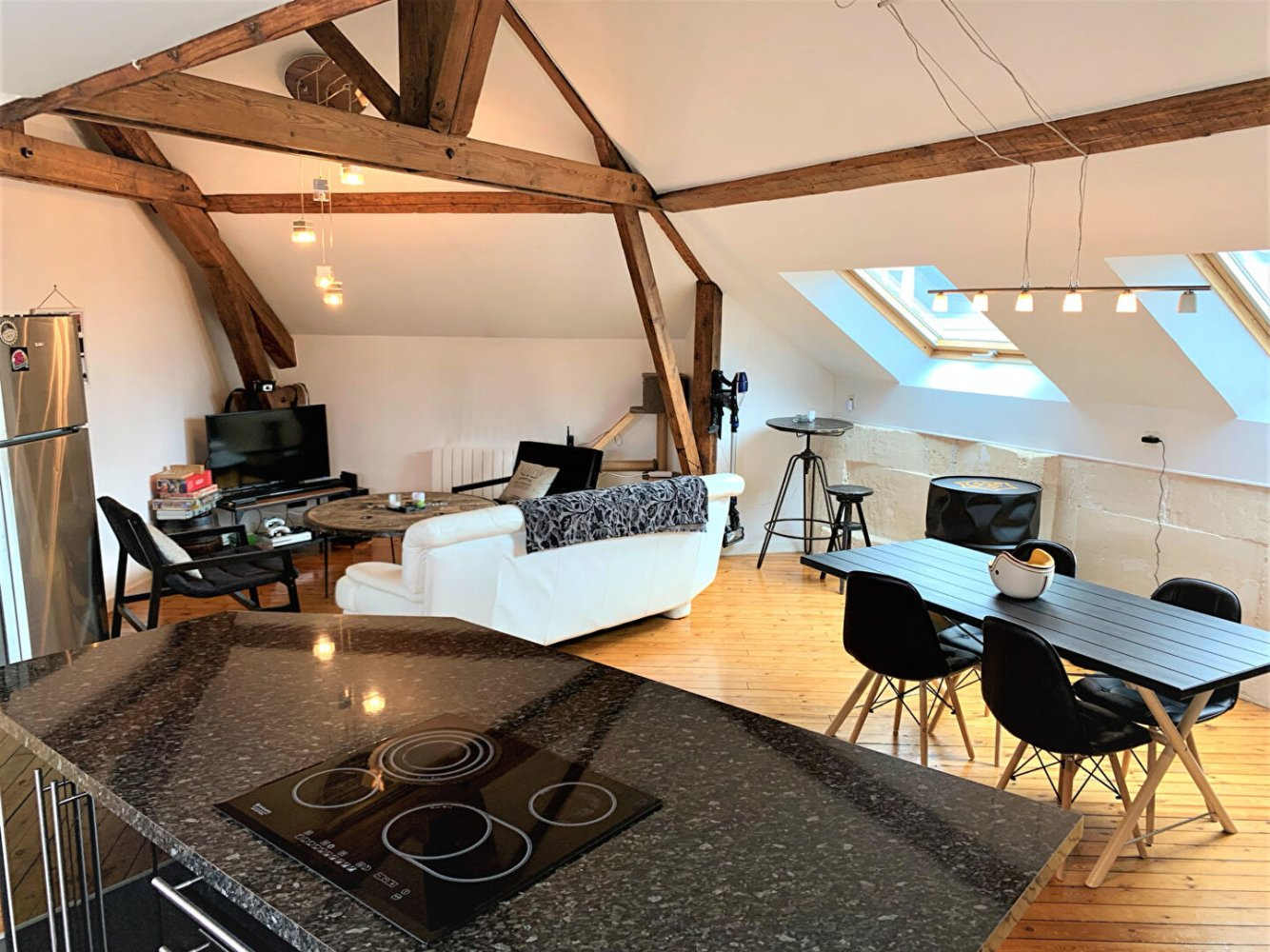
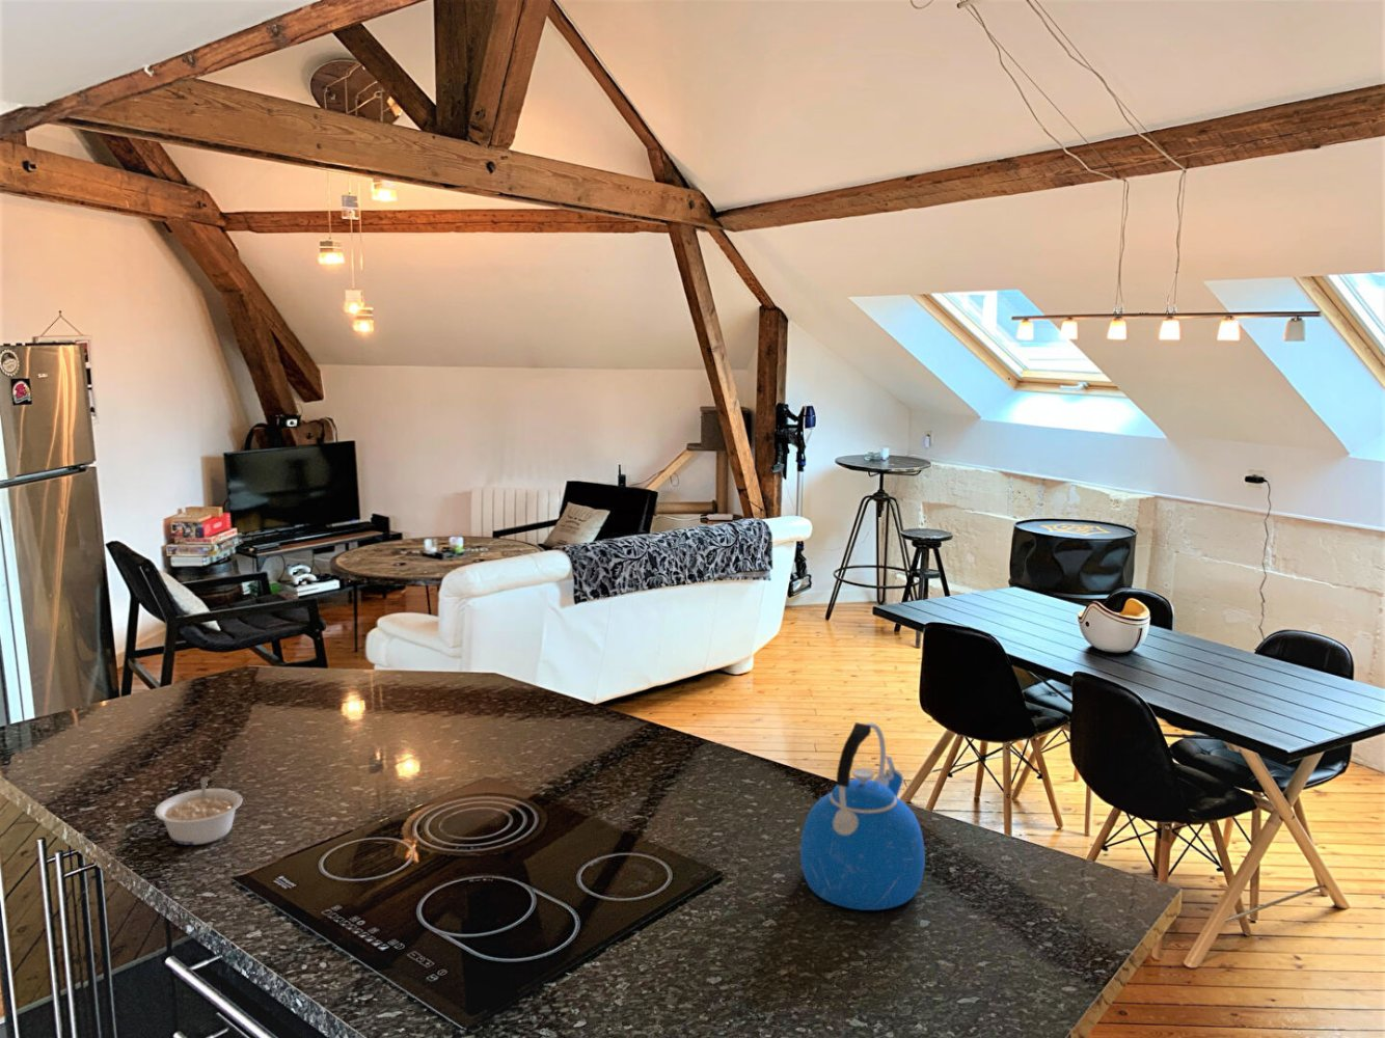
+ legume [154,775,244,846]
+ kettle [799,722,926,912]
